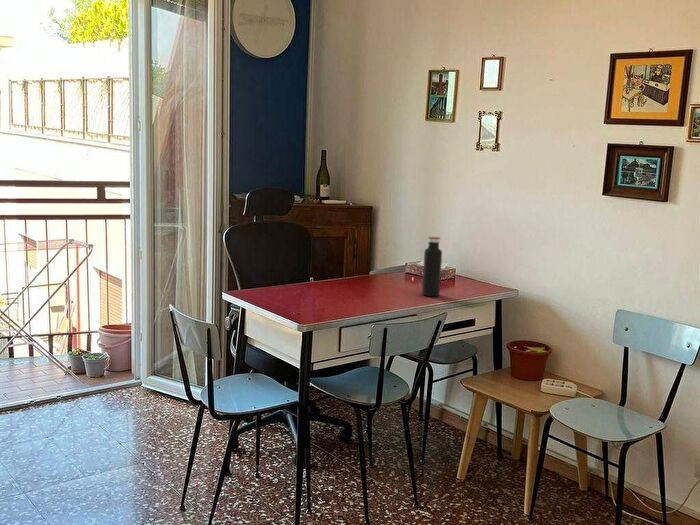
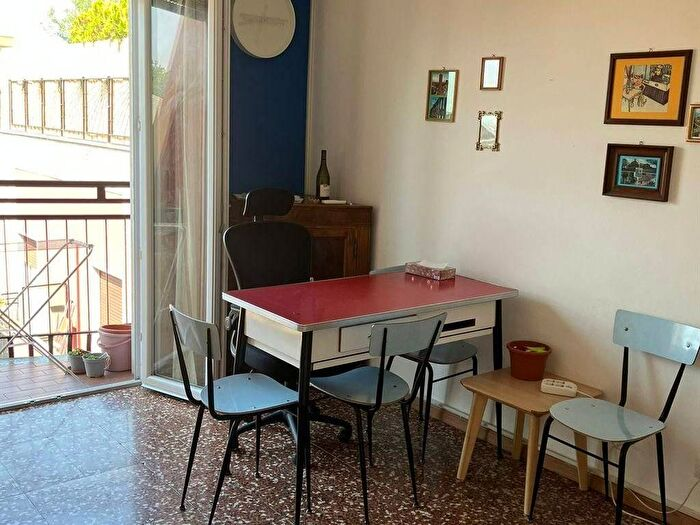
- water bottle [421,236,443,297]
